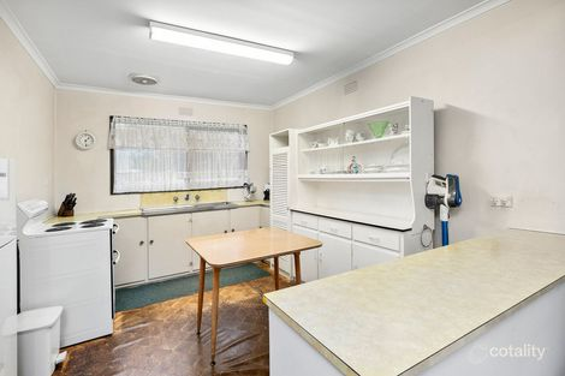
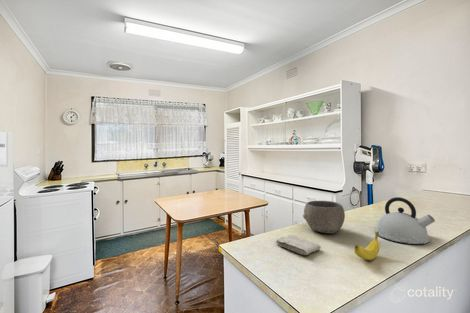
+ banana [353,232,380,261]
+ kettle [374,196,436,245]
+ washcloth [275,234,322,256]
+ bowl [302,200,346,234]
